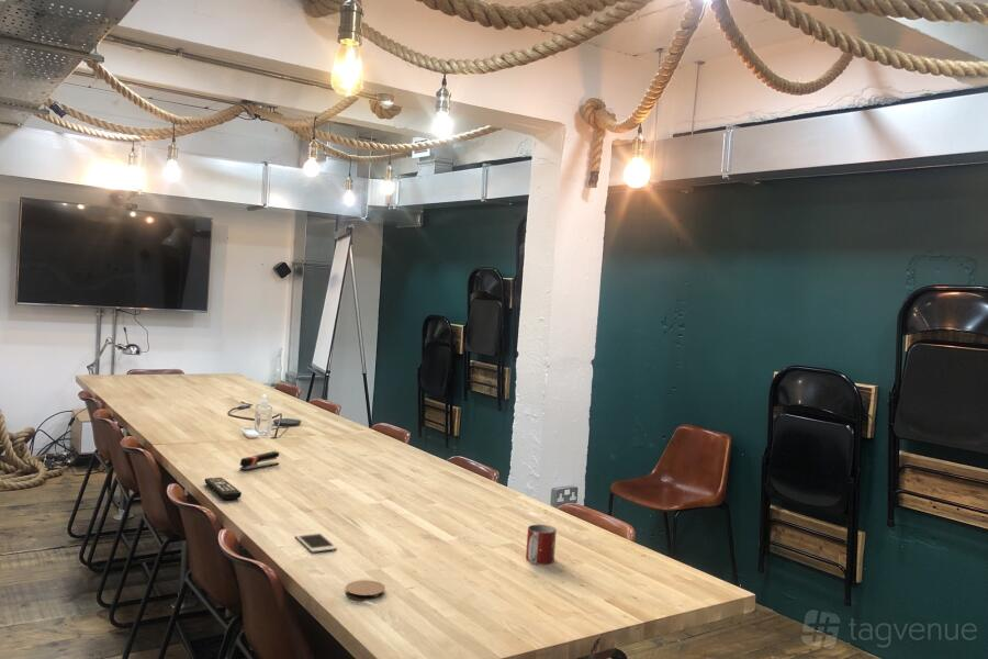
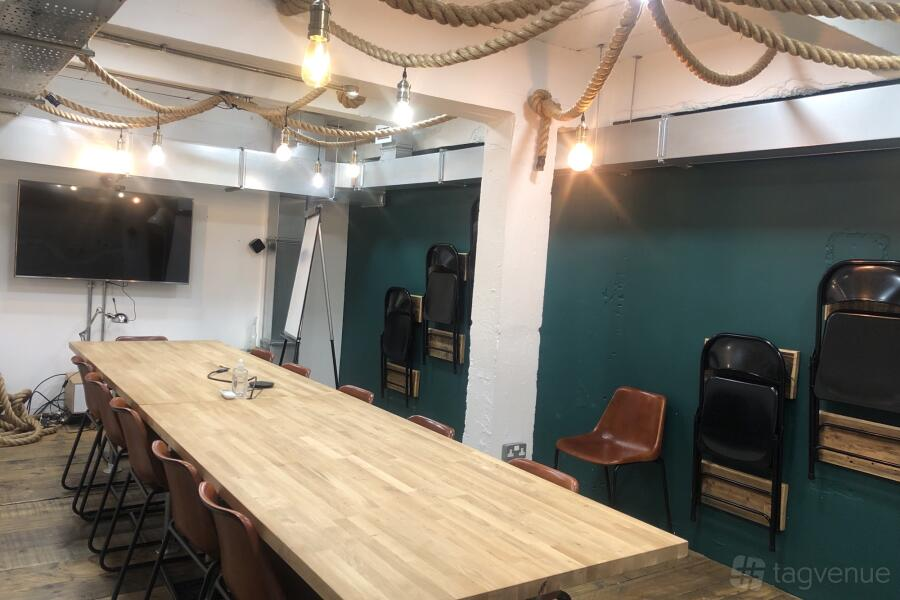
- coaster [345,579,386,602]
- mug [525,524,558,566]
- stapler [238,450,280,471]
- remote control [204,477,243,501]
- cell phone [294,530,338,554]
